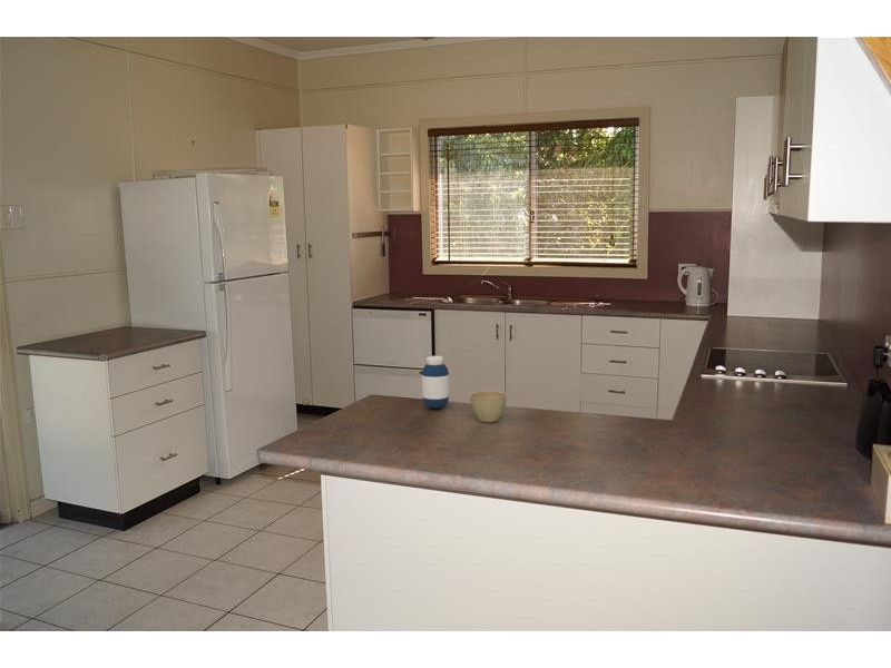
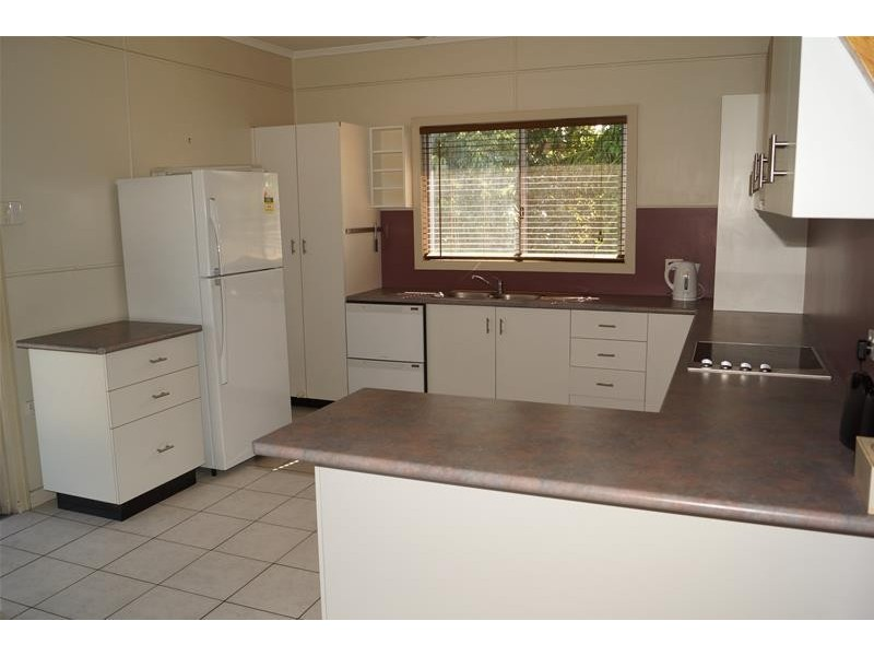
- flower pot [469,390,508,423]
- medicine bottle [421,355,450,410]
